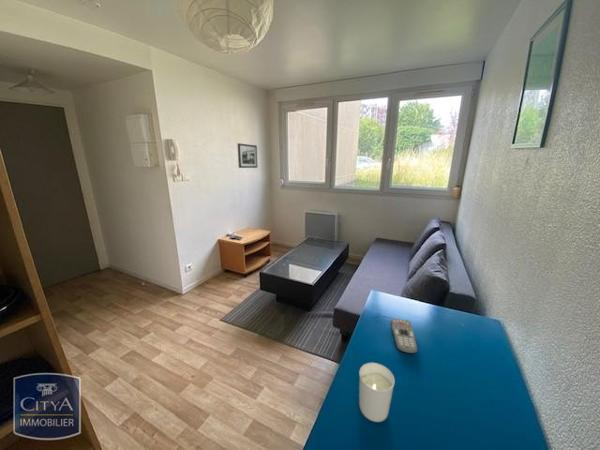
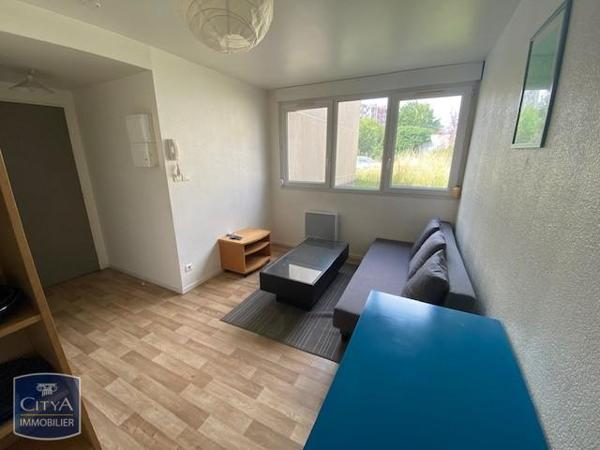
- remote control [390,318,418,354]
- candle holder [358,362,396,423]
- picture frame [237,142,258,169]
